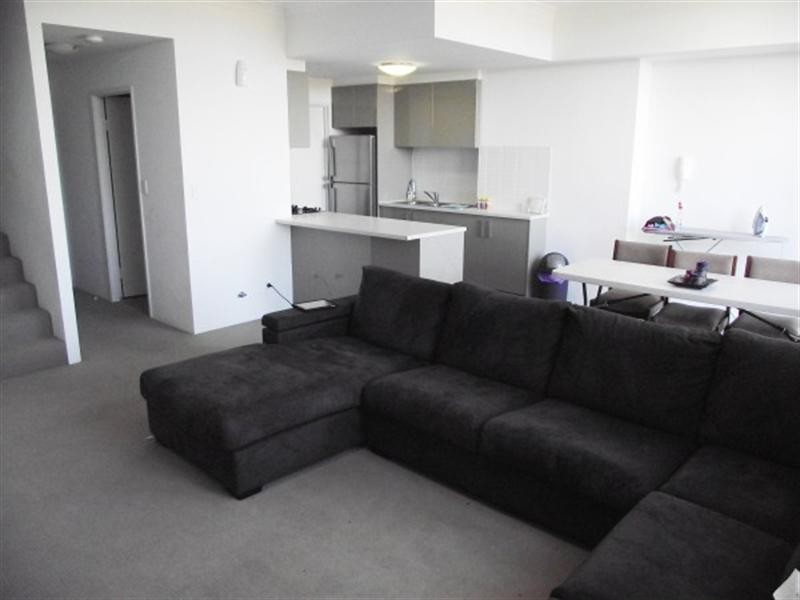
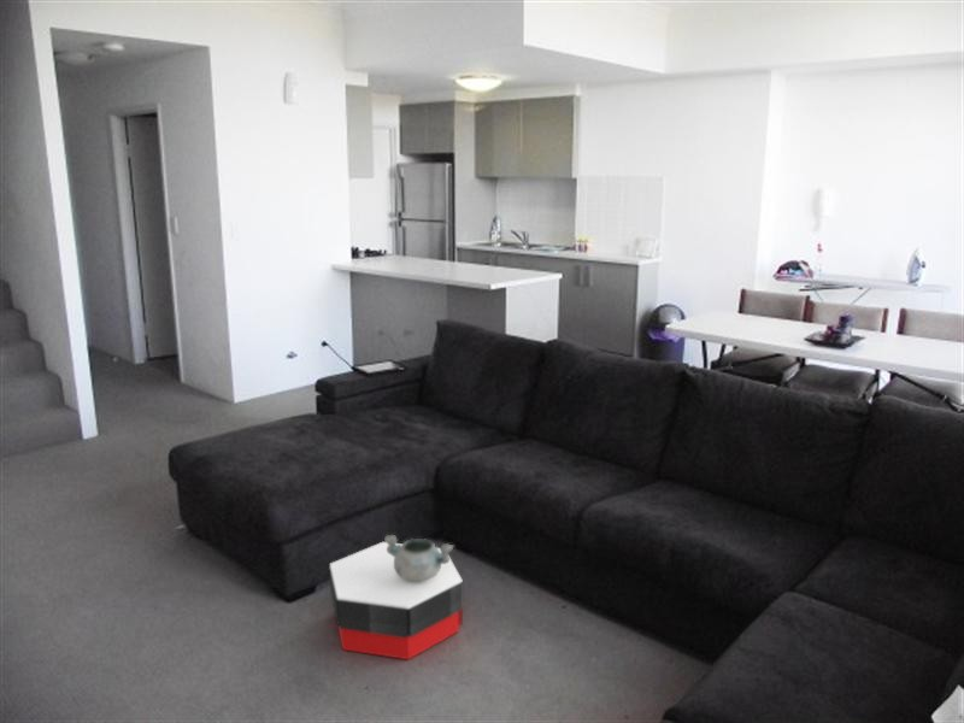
+ ottoman [328,541,464,660]
+ decorative bowl [383,534,454,582]
